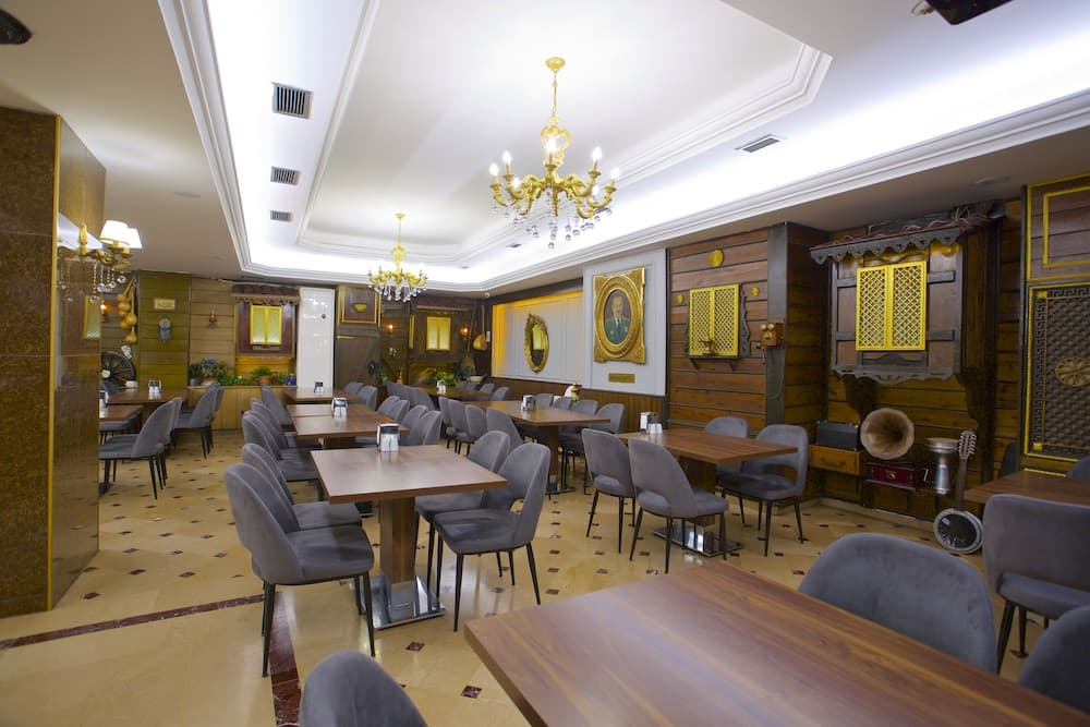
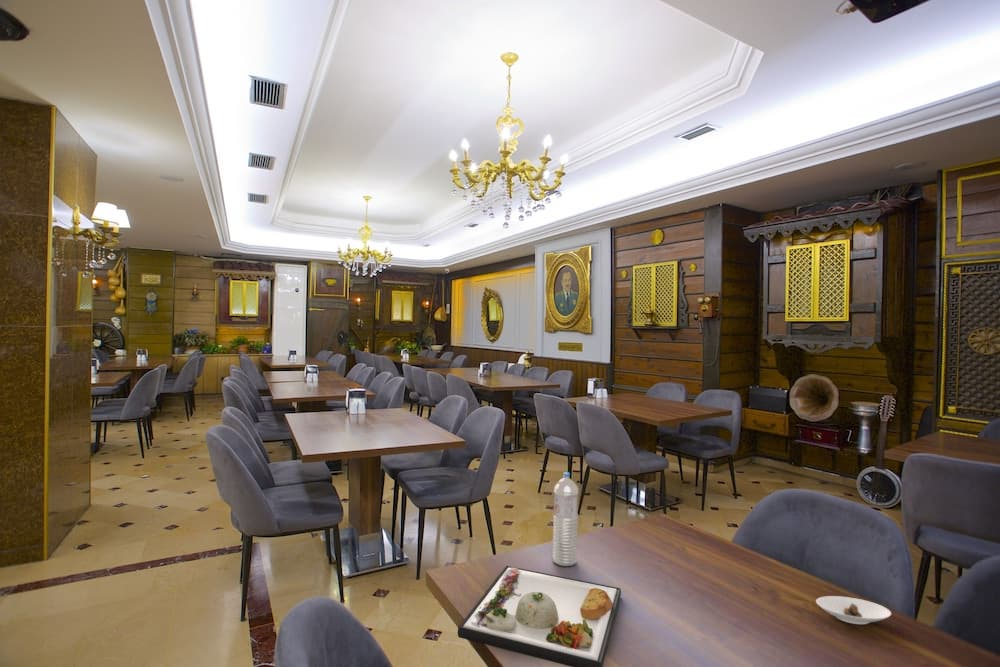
+ saucer [815,595,892,625]
+ water bottle [552,471,579,567]
+ dinner plate [457,565,622,667]
